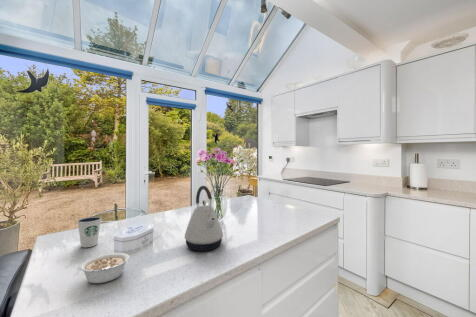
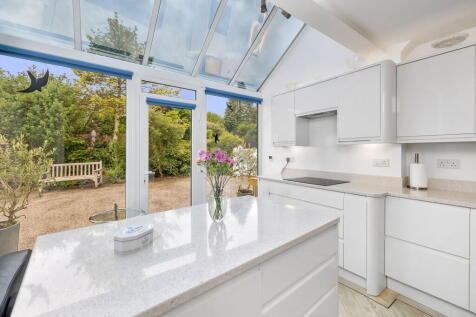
- legume [78,252,136,284]
- dixie cup [76,216,102,248]
- kettle [184,185,224,252]
